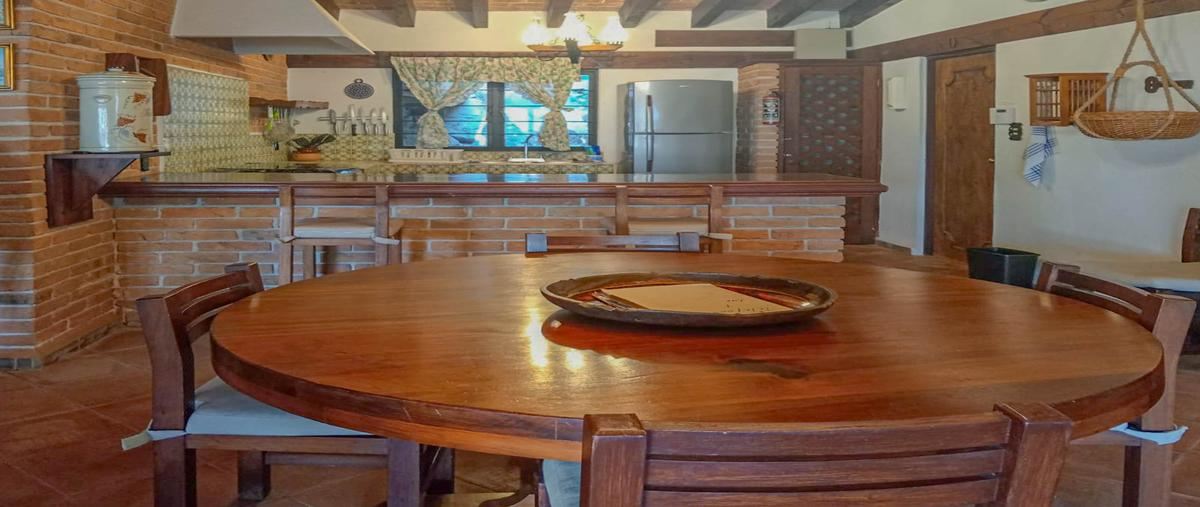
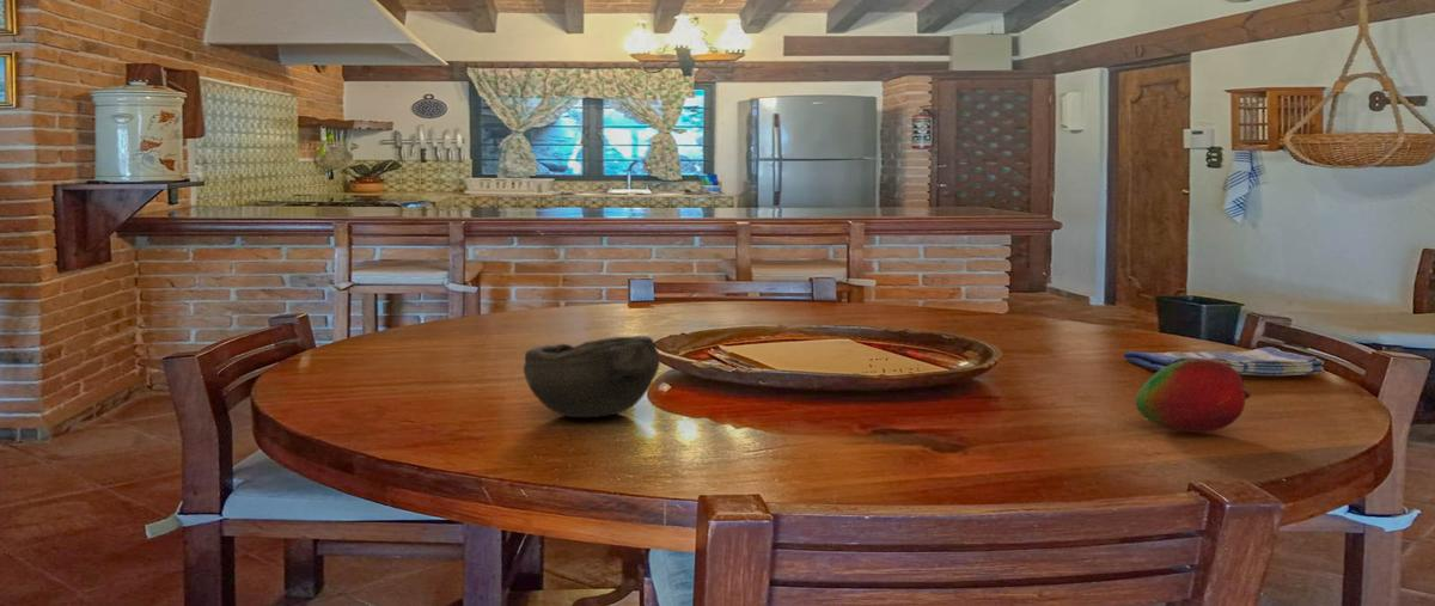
+ dish towel [1123,345,1325,378]
+ fruit [1135,359,1252,434]
+ bowl [523,335,661,418]
